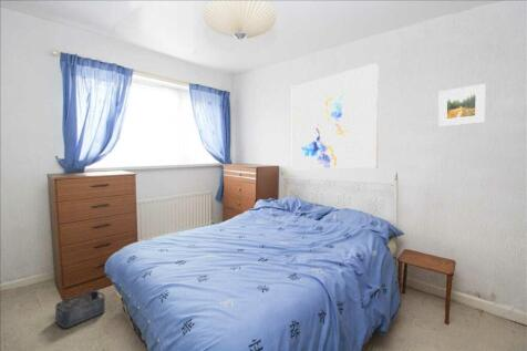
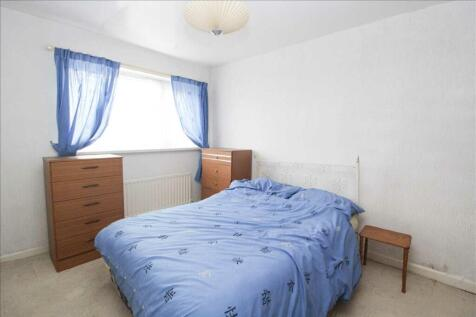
- wall art [291,62,380,169]
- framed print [437,83,486,127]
- storage bin [54,289,106,329]
